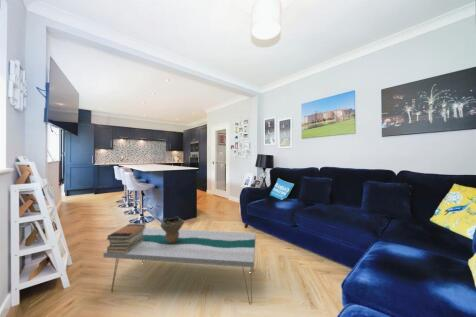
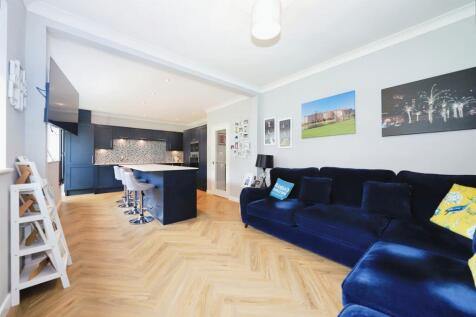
- book stack [106,223,147,254]
- decorative bowl [159,215,185,243]
- coffee table [102,227,257,306]
